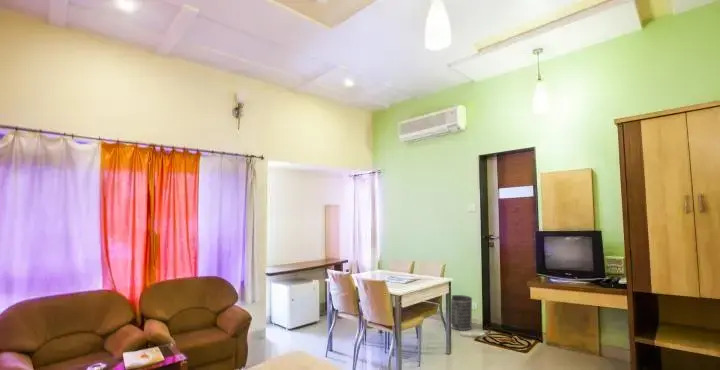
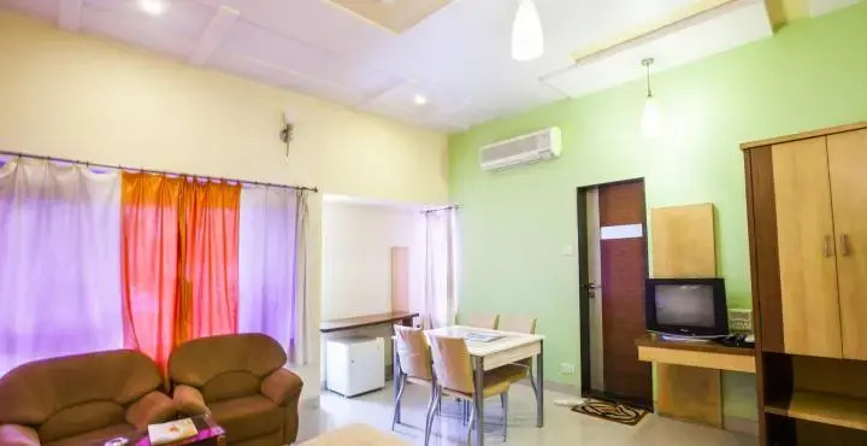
- wastebasket [450,294,473,332]
